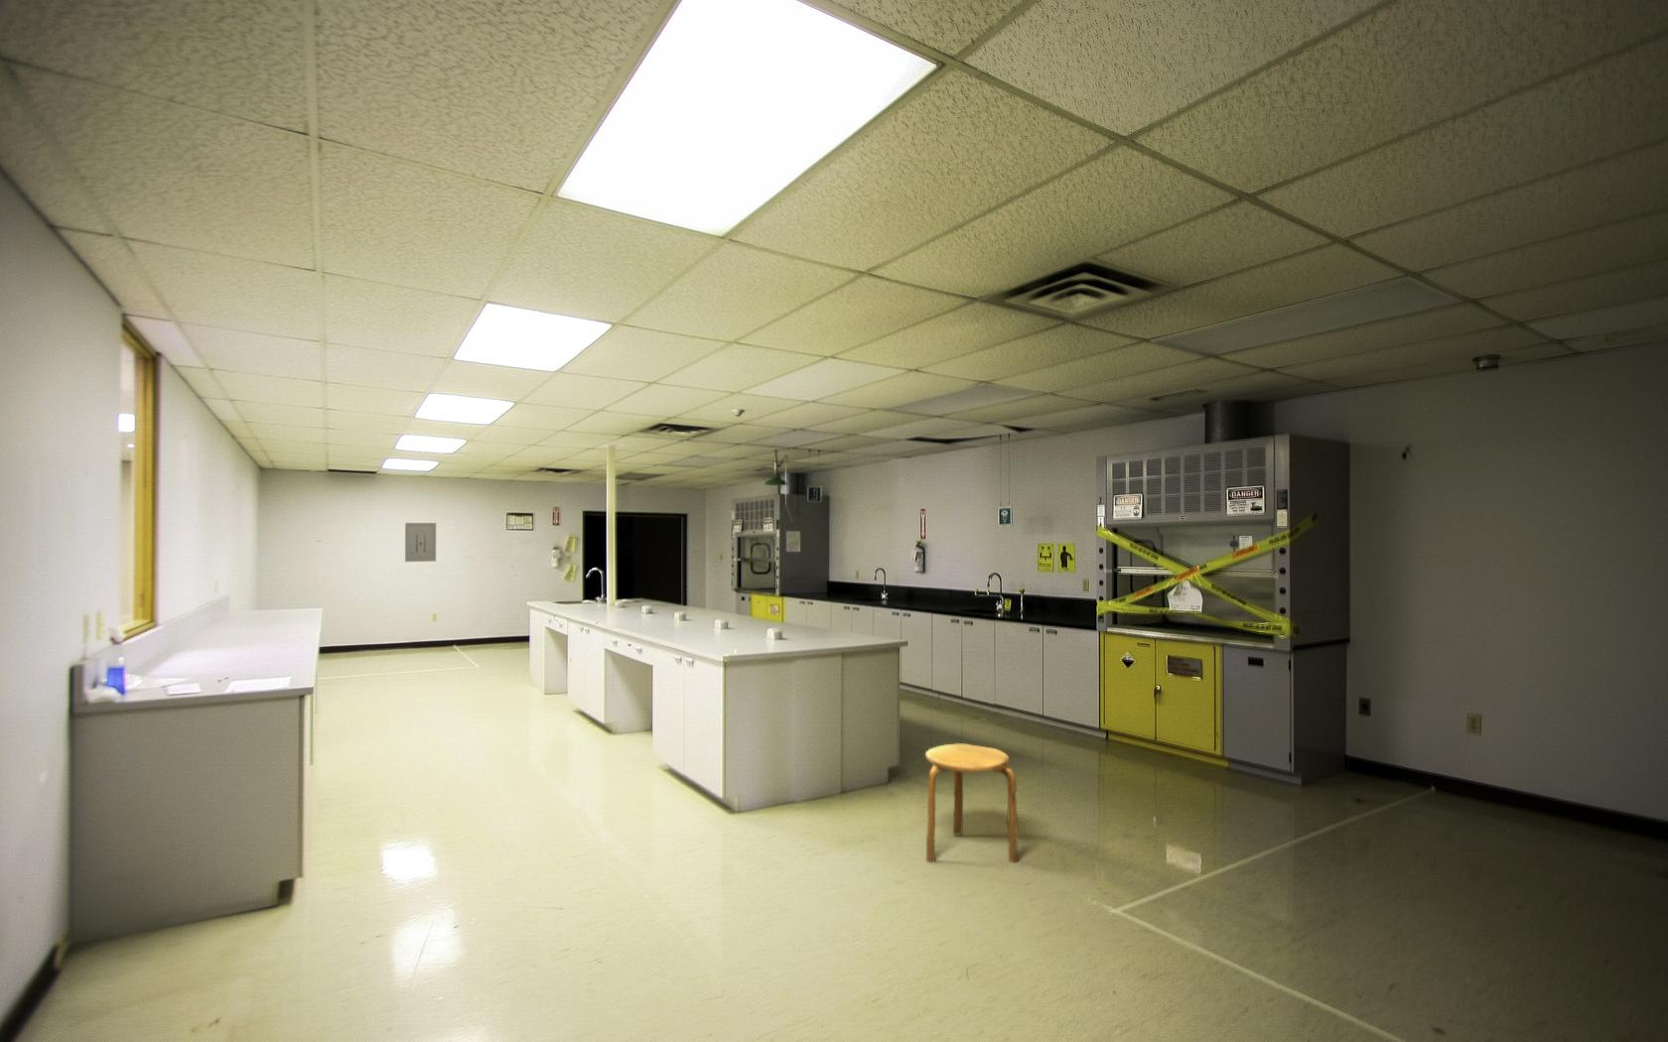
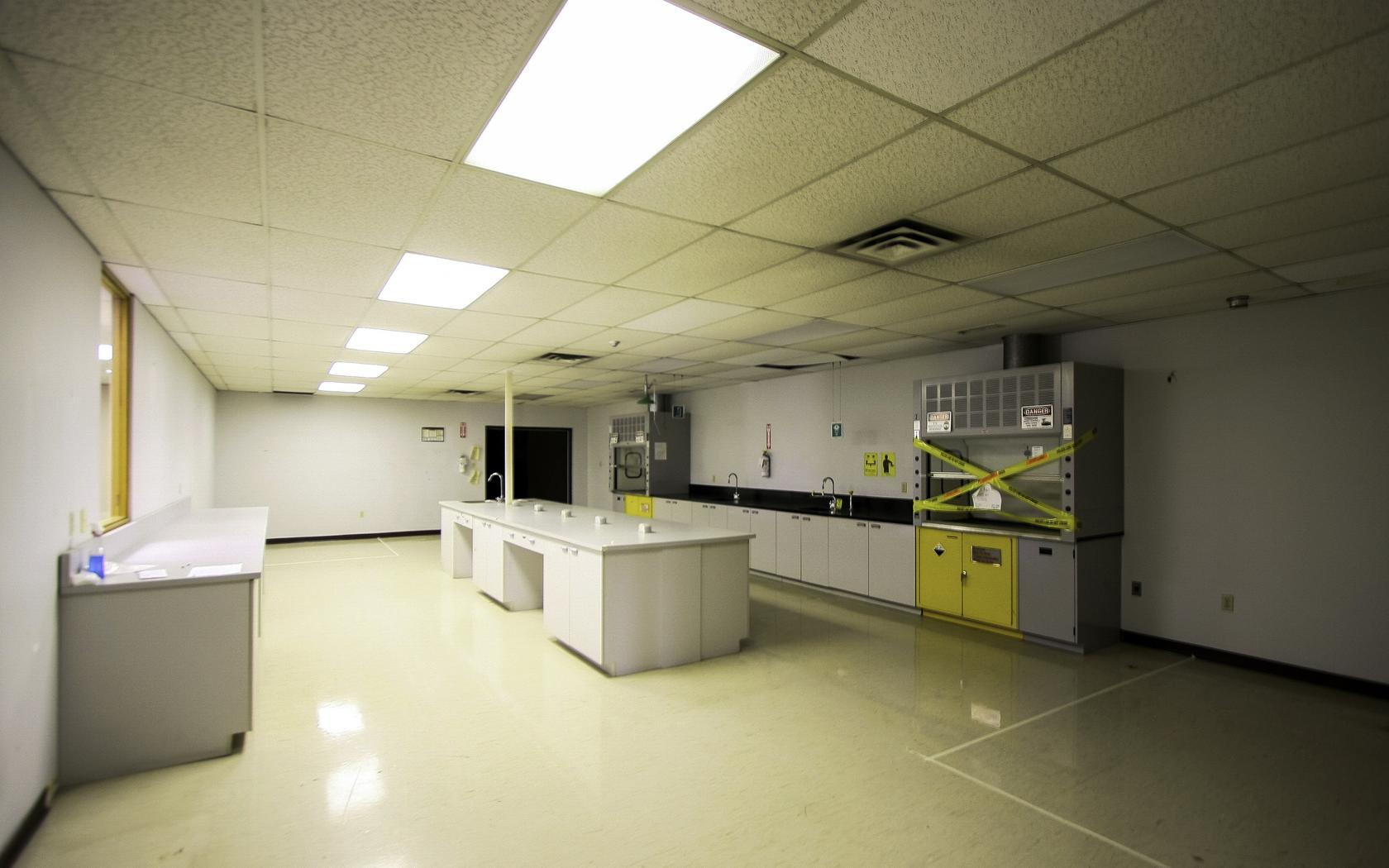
- wall art [405,522,437,563]
- stool [925,742,1020,863]
